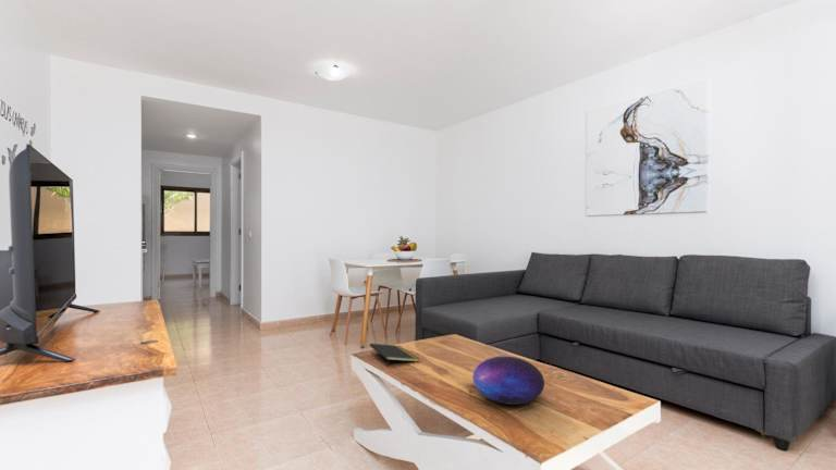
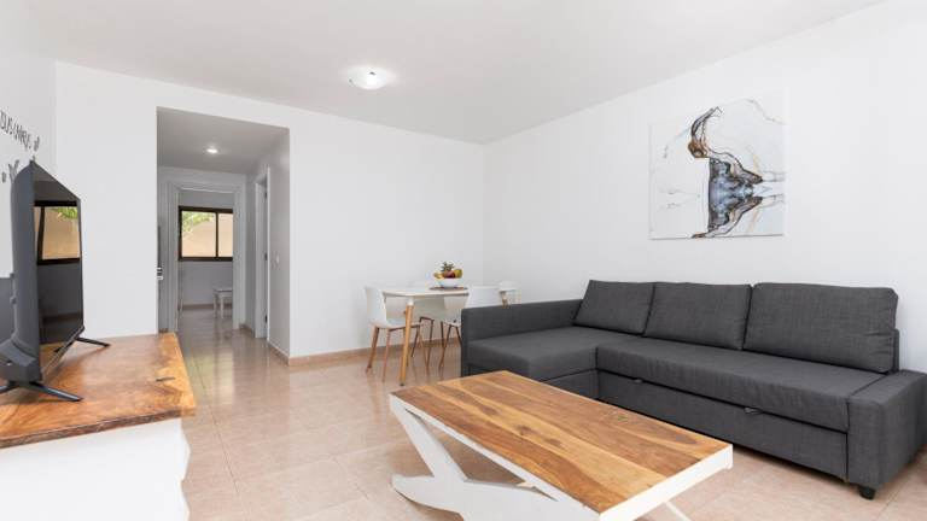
- decorative orb [471,356,545,406]
- notepad [368,343,420,368]
